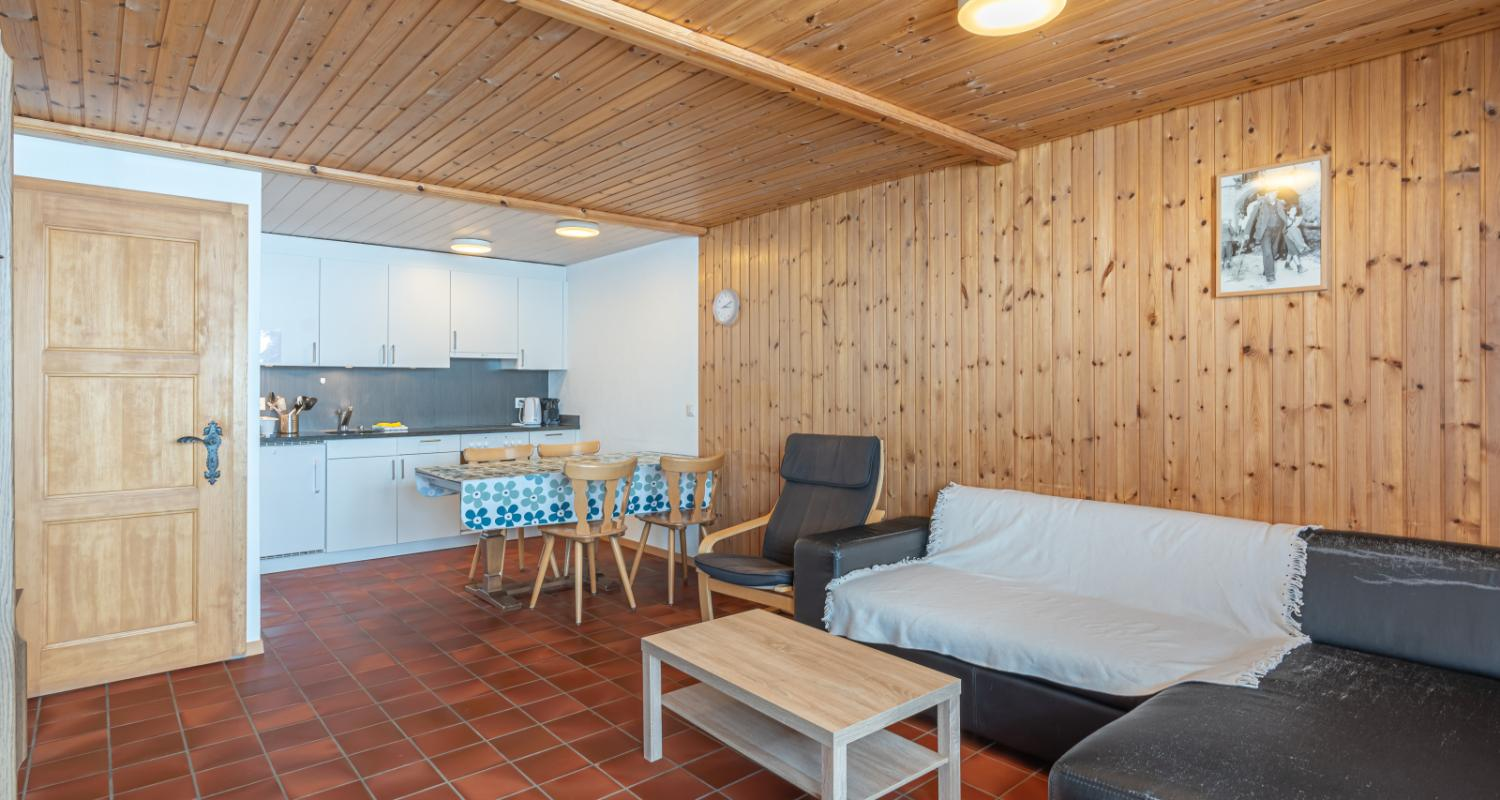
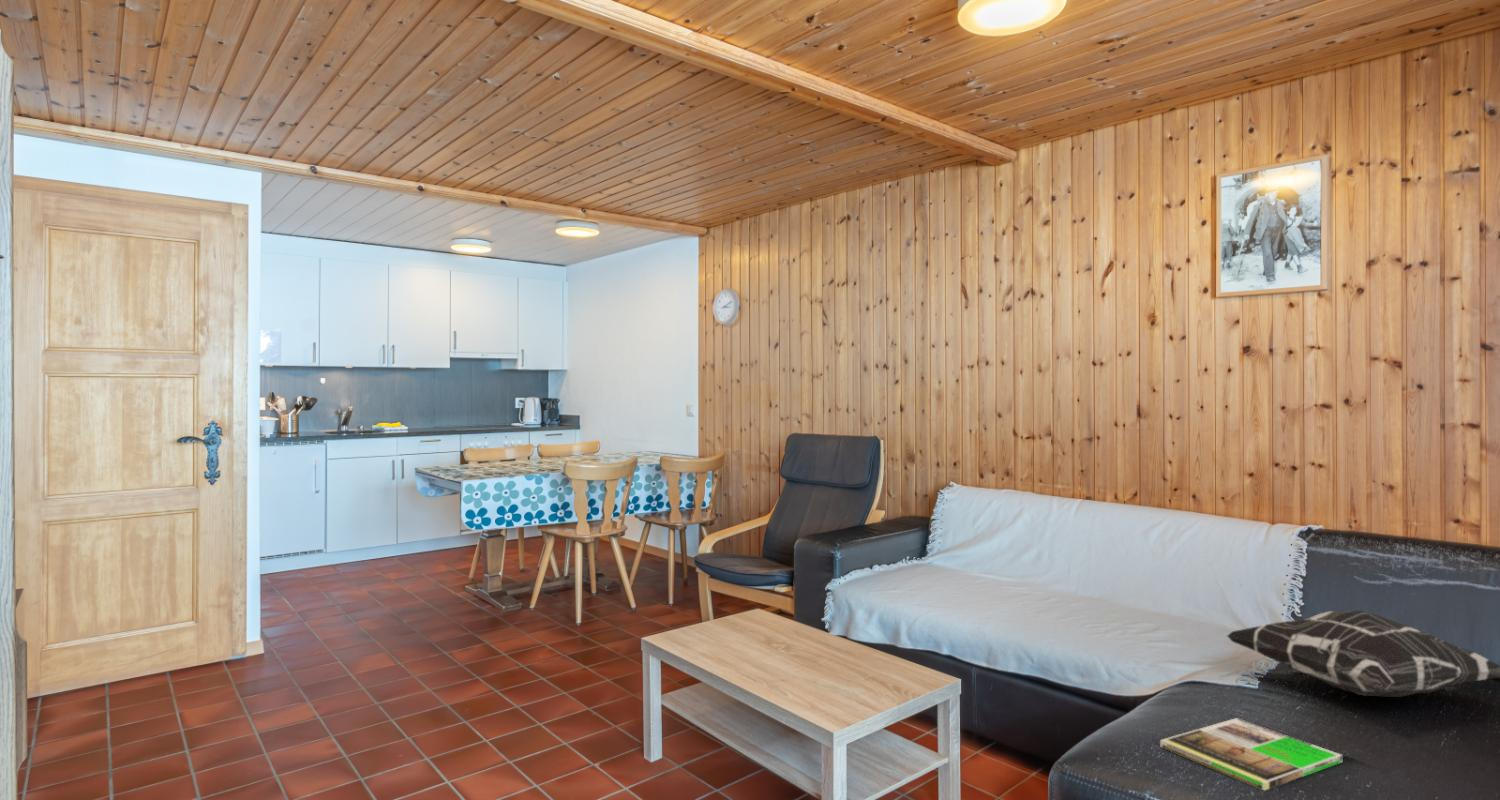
+ decorative pillow [1225,610,1500,698]
+ magazine [1159,717,1344,792]
